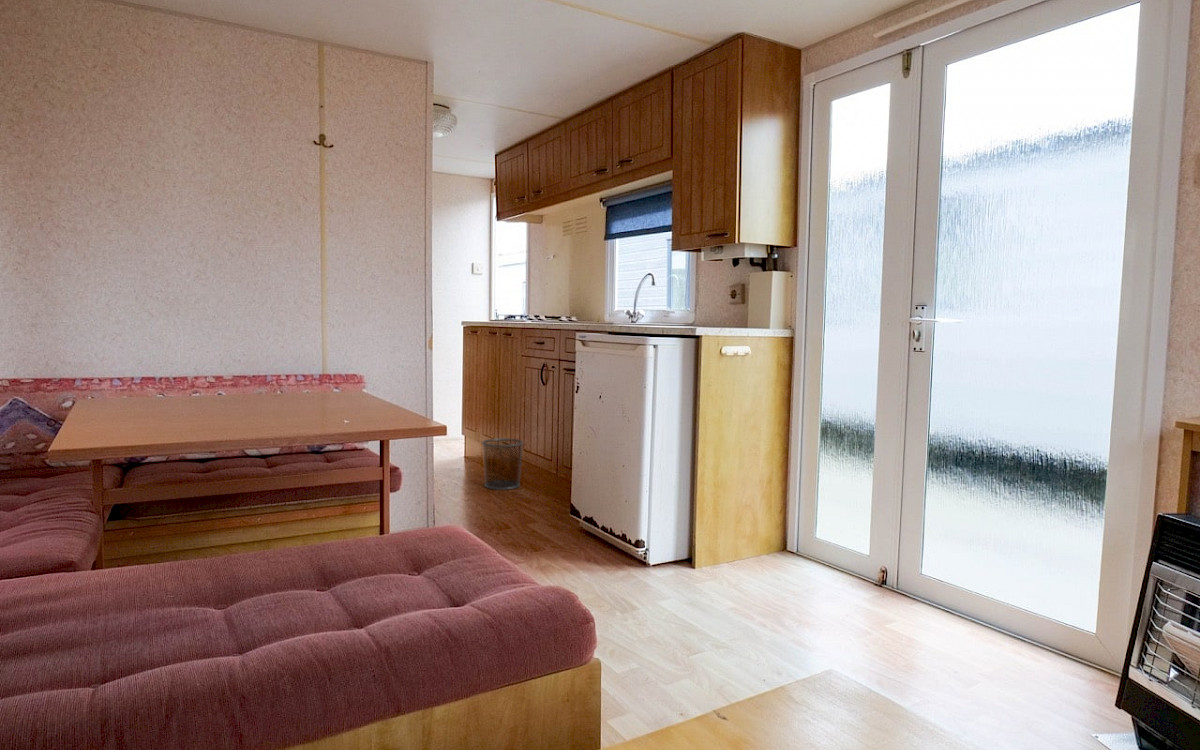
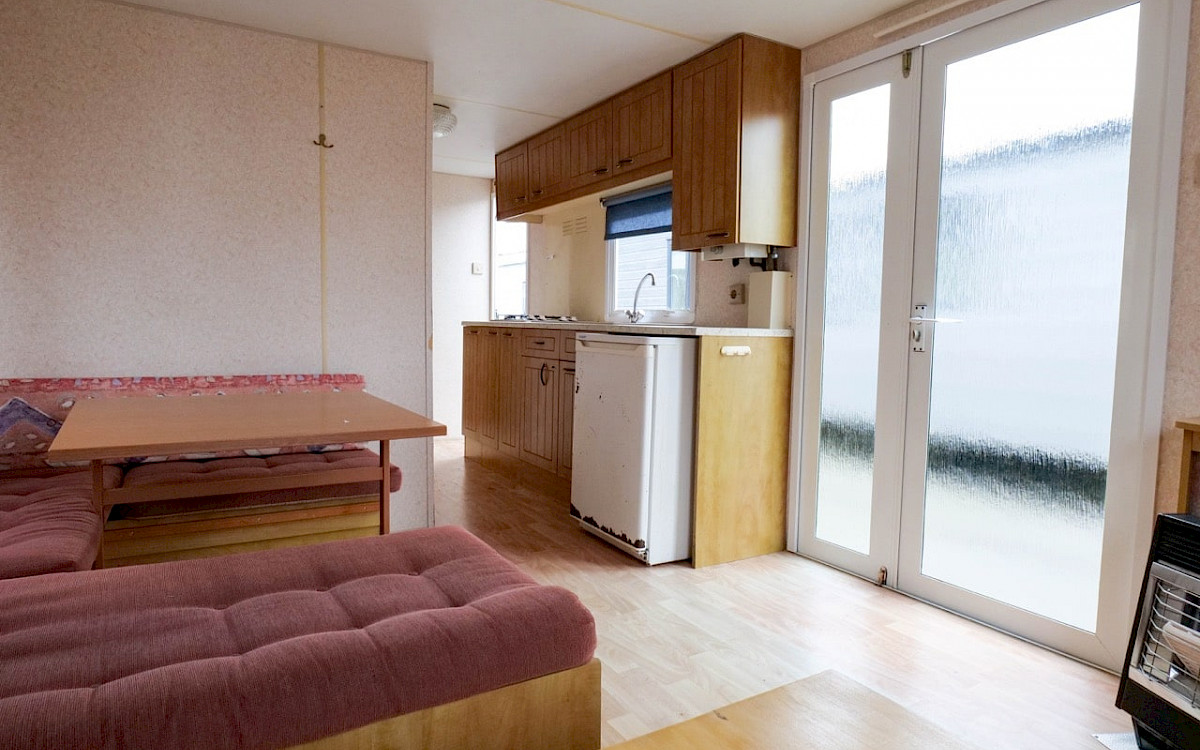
- waste bin [481,437,525,491]
